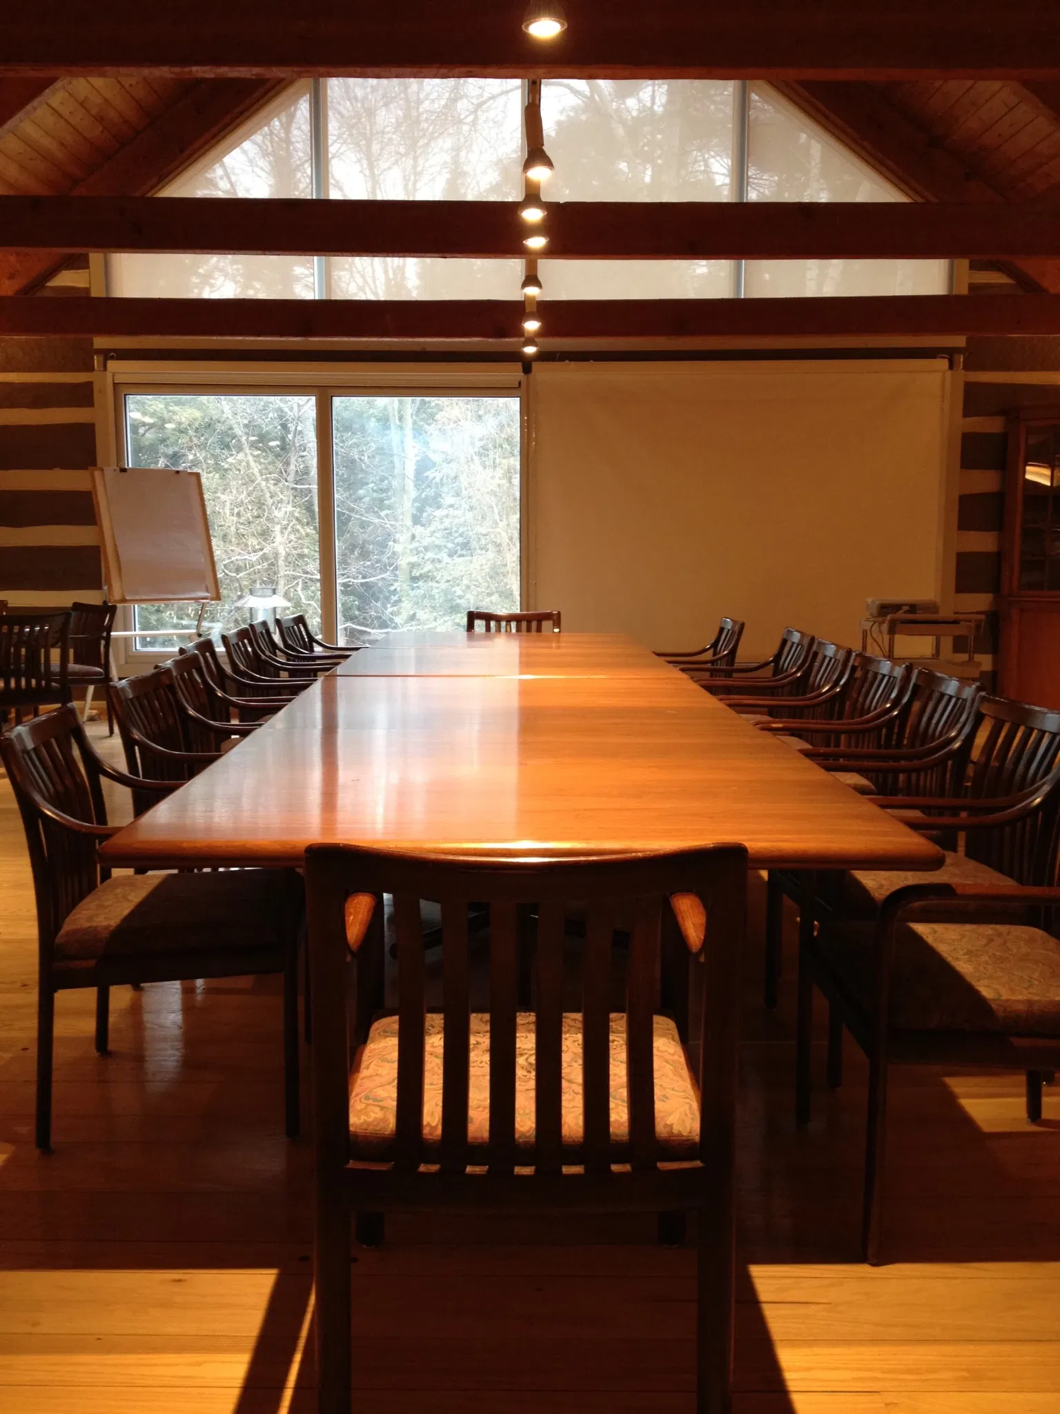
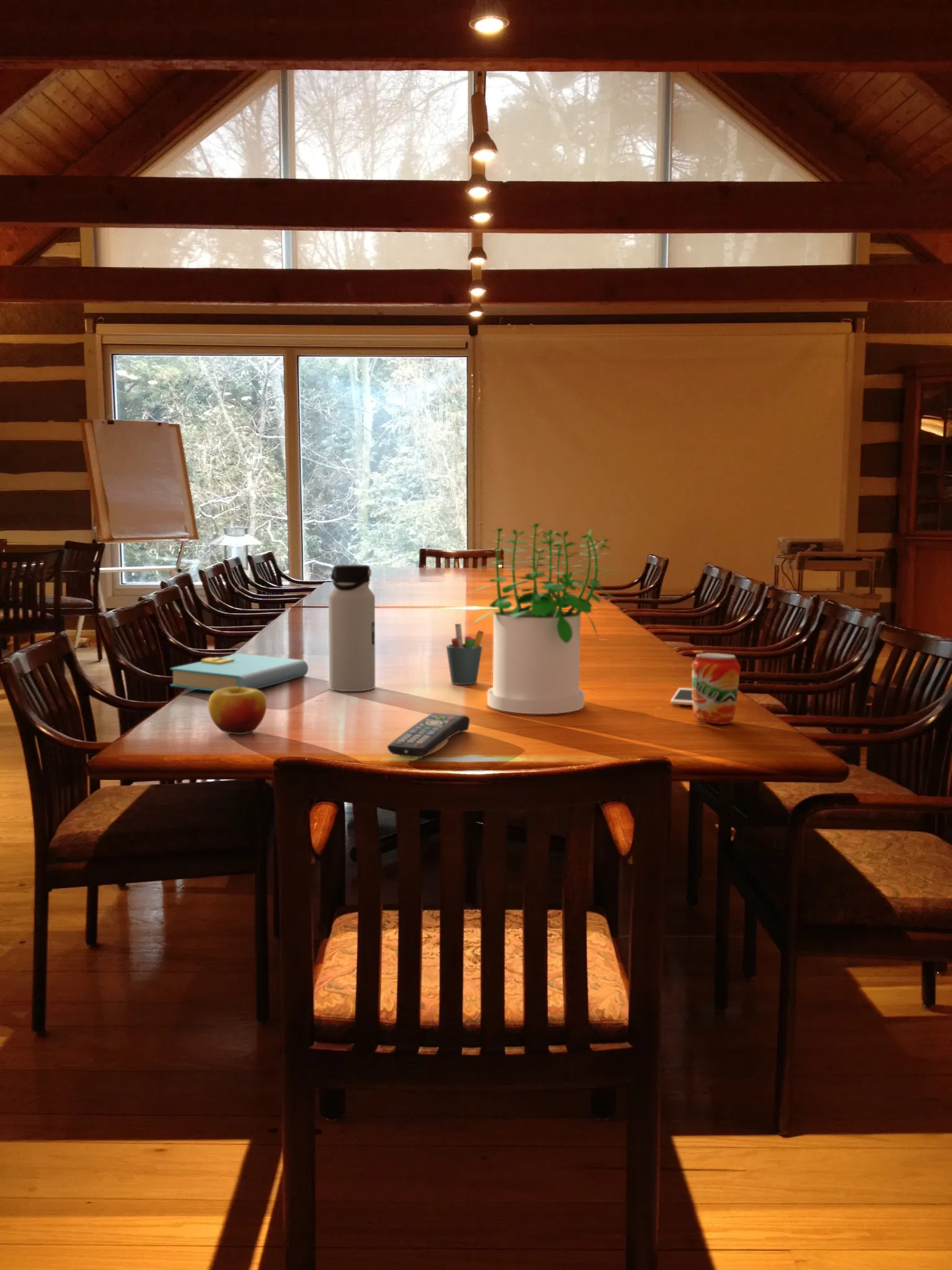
+ potted plant [472,523,619,714]
+ apple [208,687,267,735]
+ pen holder [446,623,484,685]
+ cell phone [670,687,692,706]
+ water bottle [328,564,376,692]
+ beverage can [691,652,741,725]
+ remote control [387,713,470,758]
+ book [170,653,309,692]
